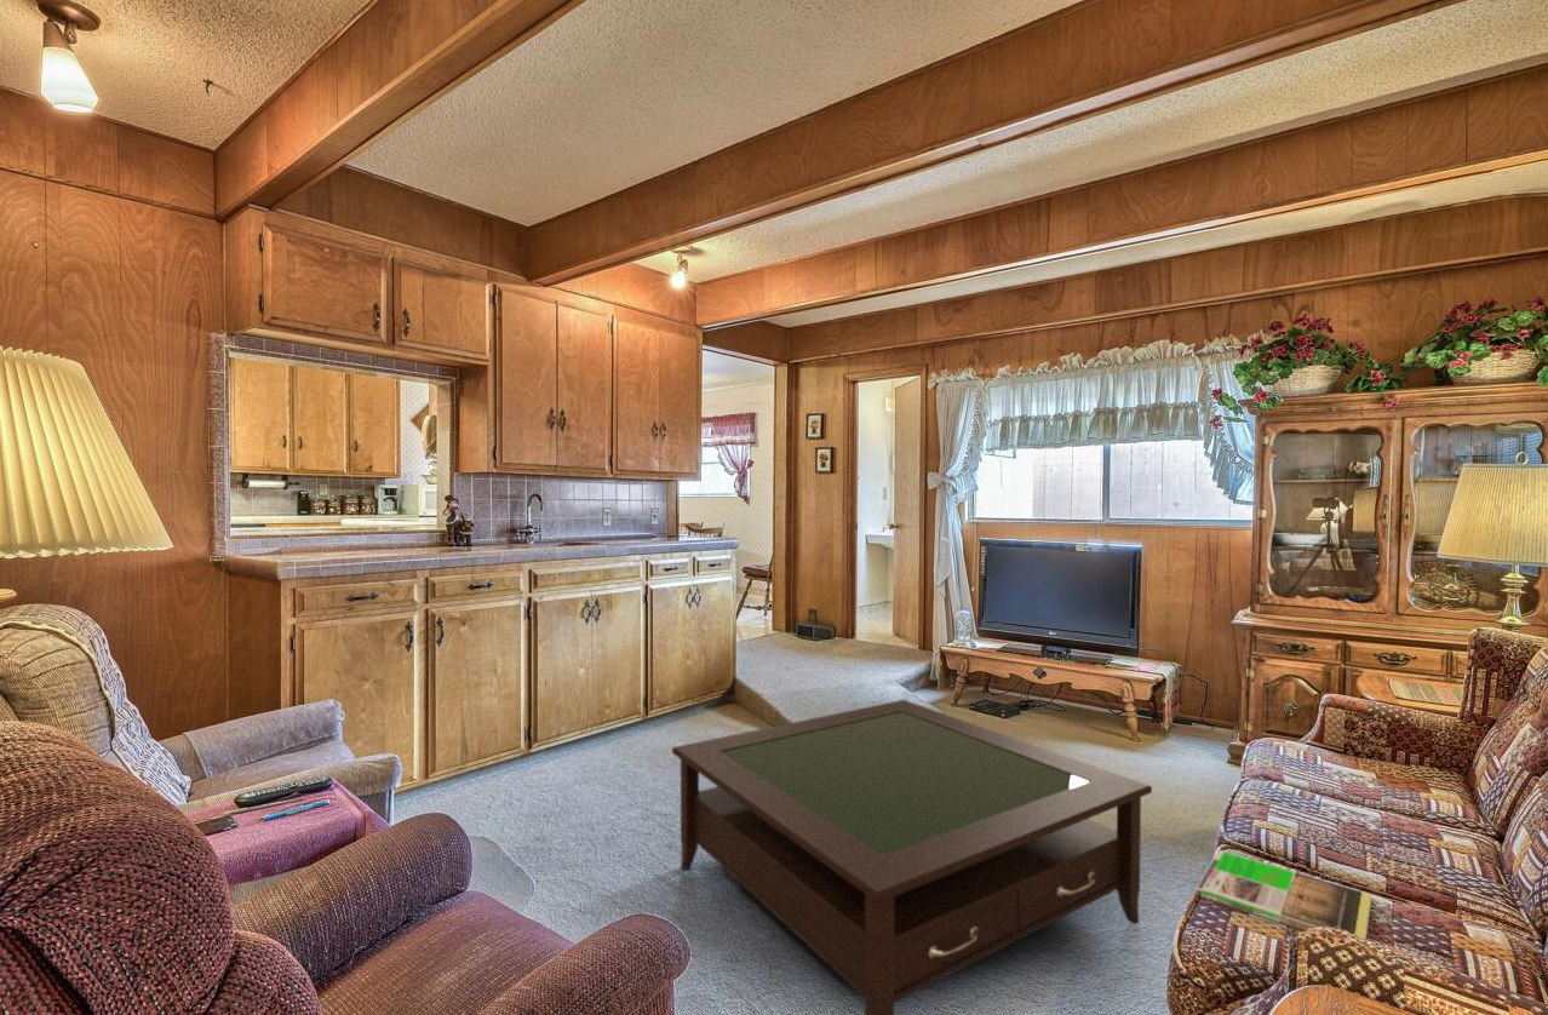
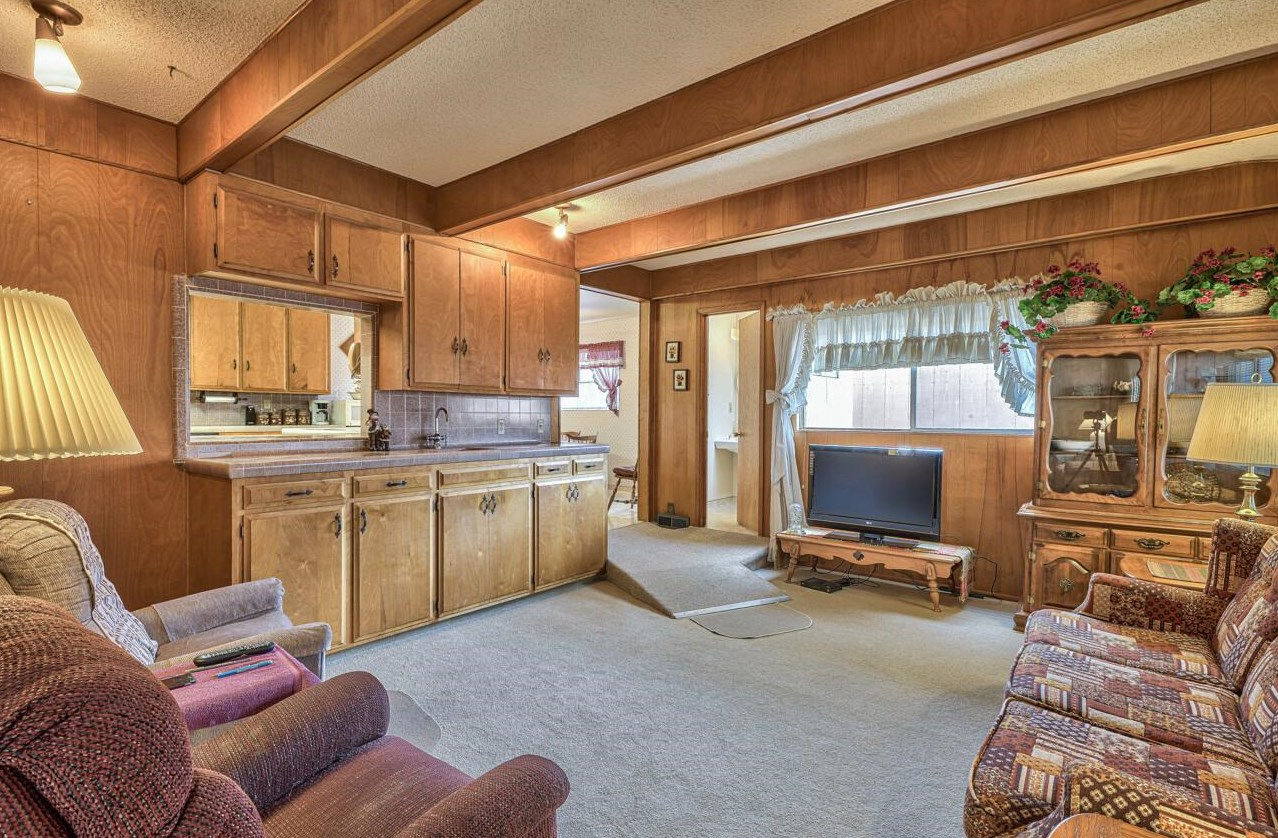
- coffee table [671,699,1153,1015]
- magazine [1196,848,1372,940]
